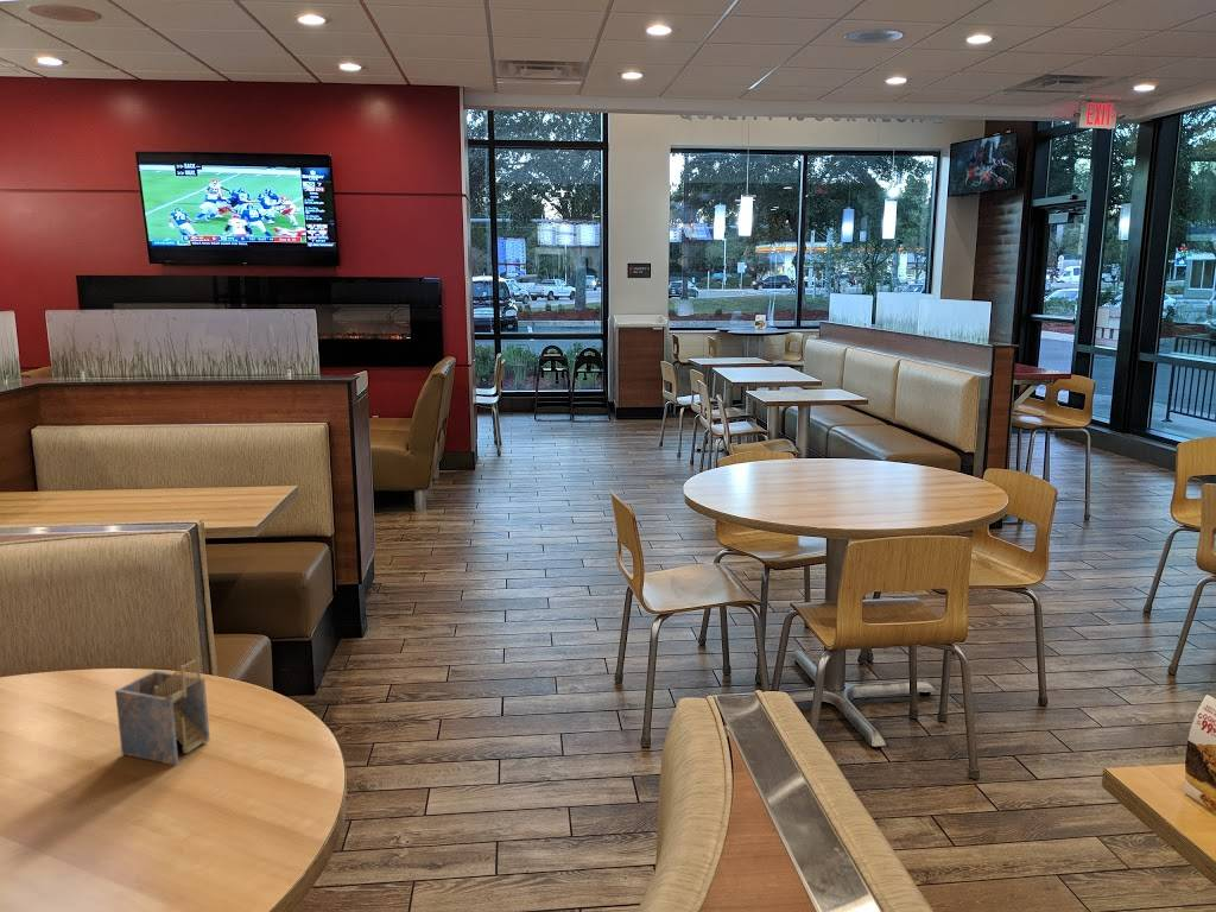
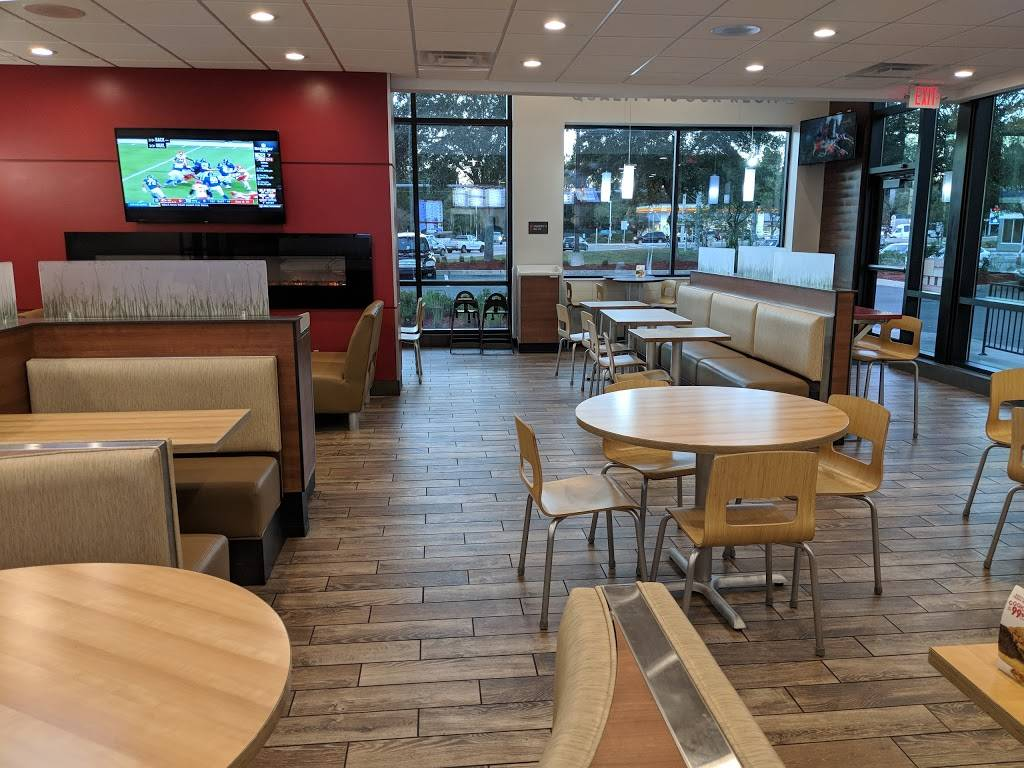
- napkin holder [114,656,211,766]
